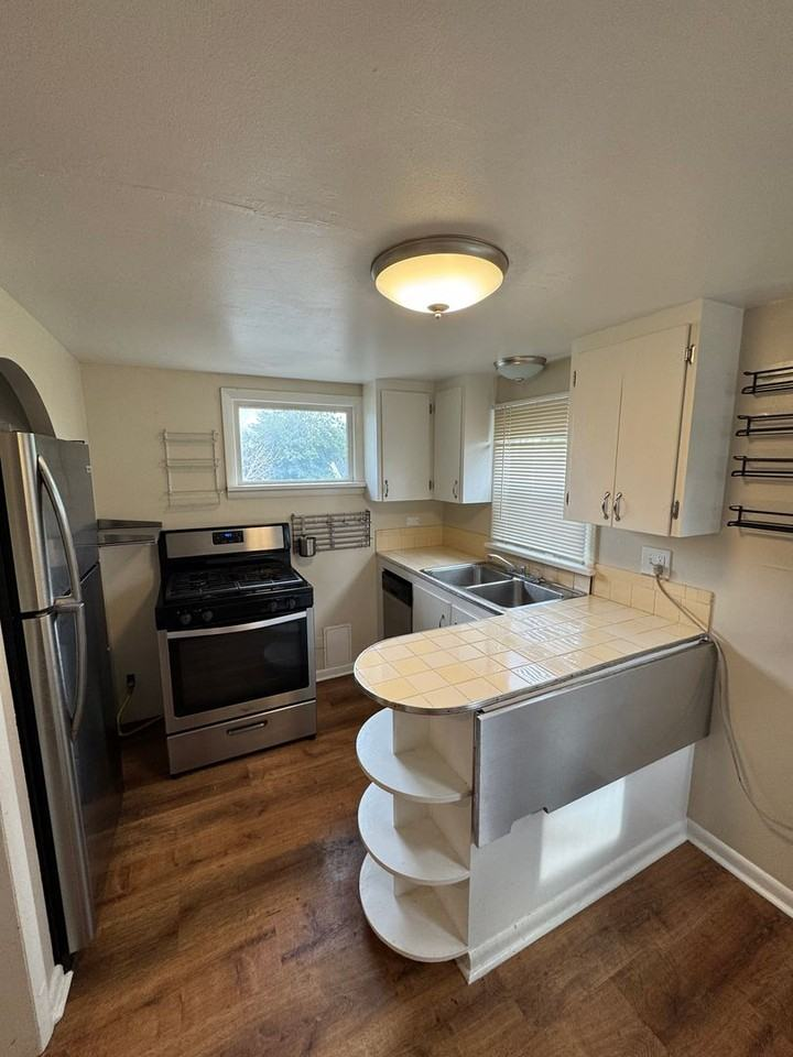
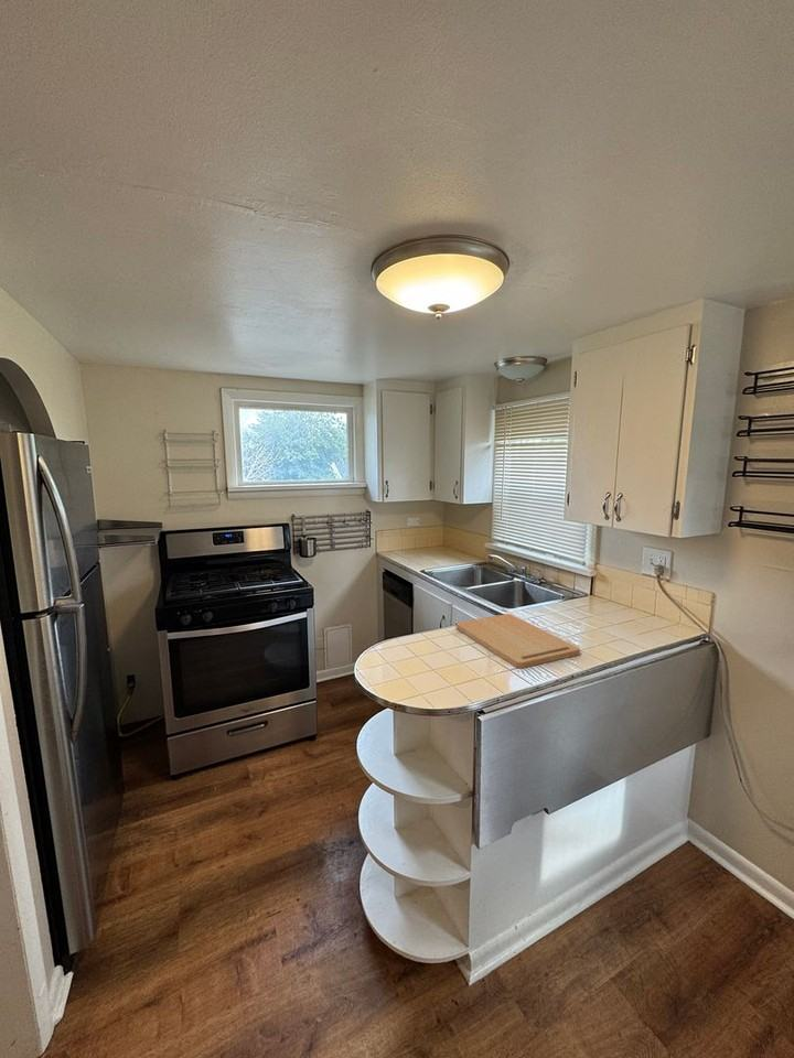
+ cutting board [455,613,581,669]
